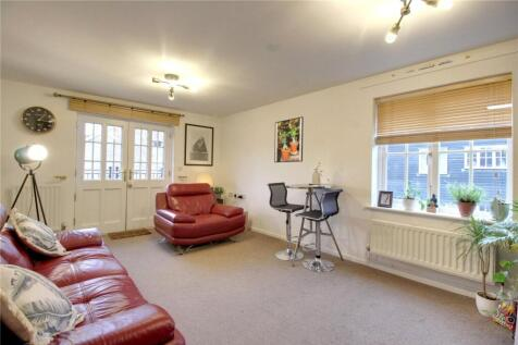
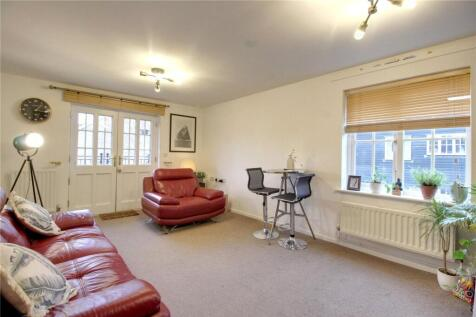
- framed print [273,115,305,163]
